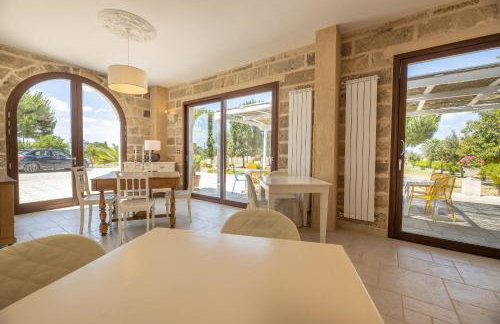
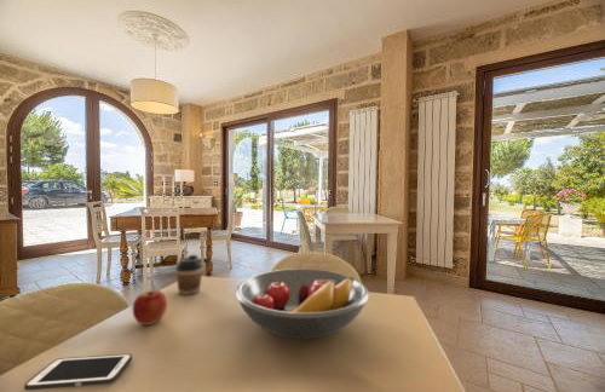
+ cell phone [23,353,133,391]
+ coffee cup [174,254,204,296]
+ apple [132,289,168,327]
+ fruit bowl [235,267,370,340]
